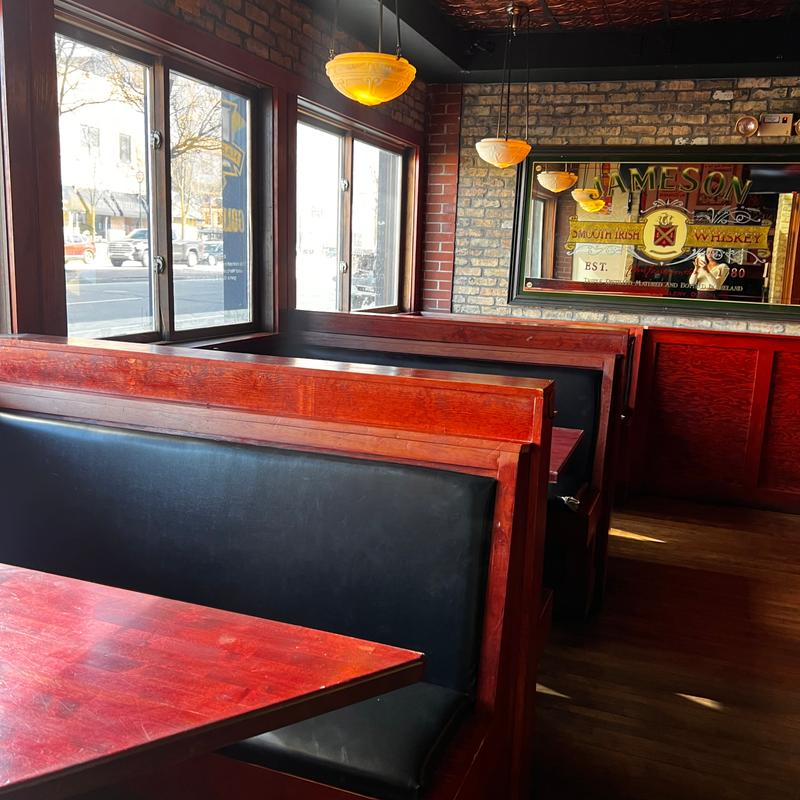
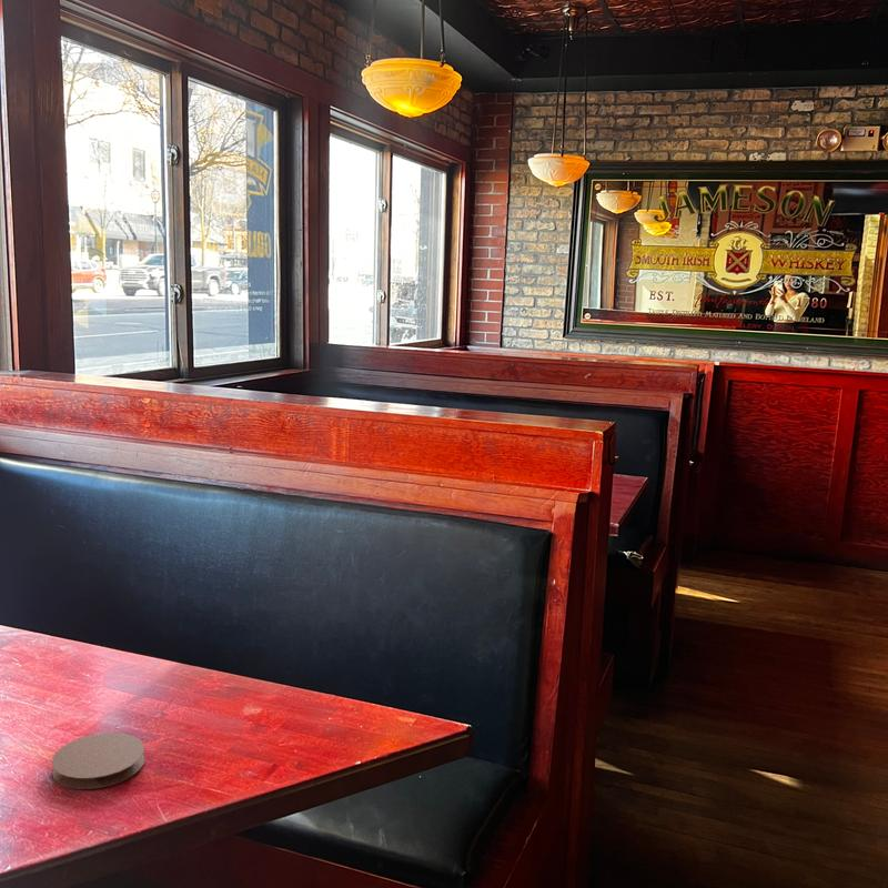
+ coaster [51,731,145,790]
